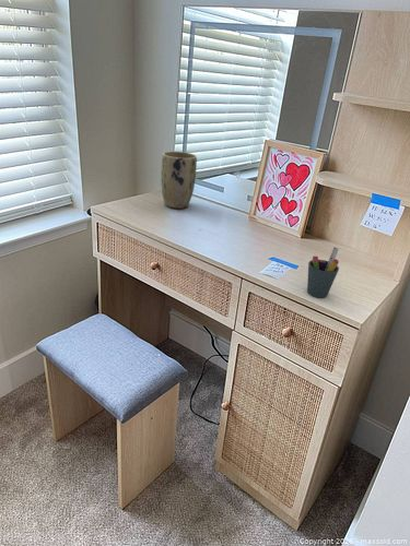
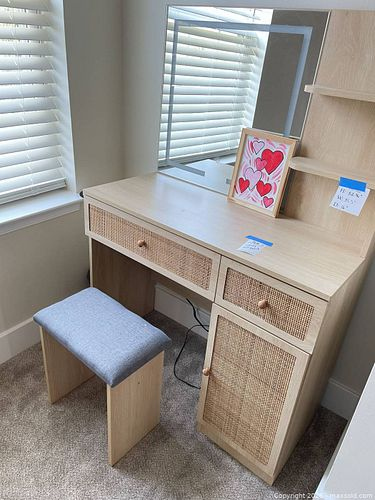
- pen holder [306,246,340,299]
- plant pot [160,151,198,210]
